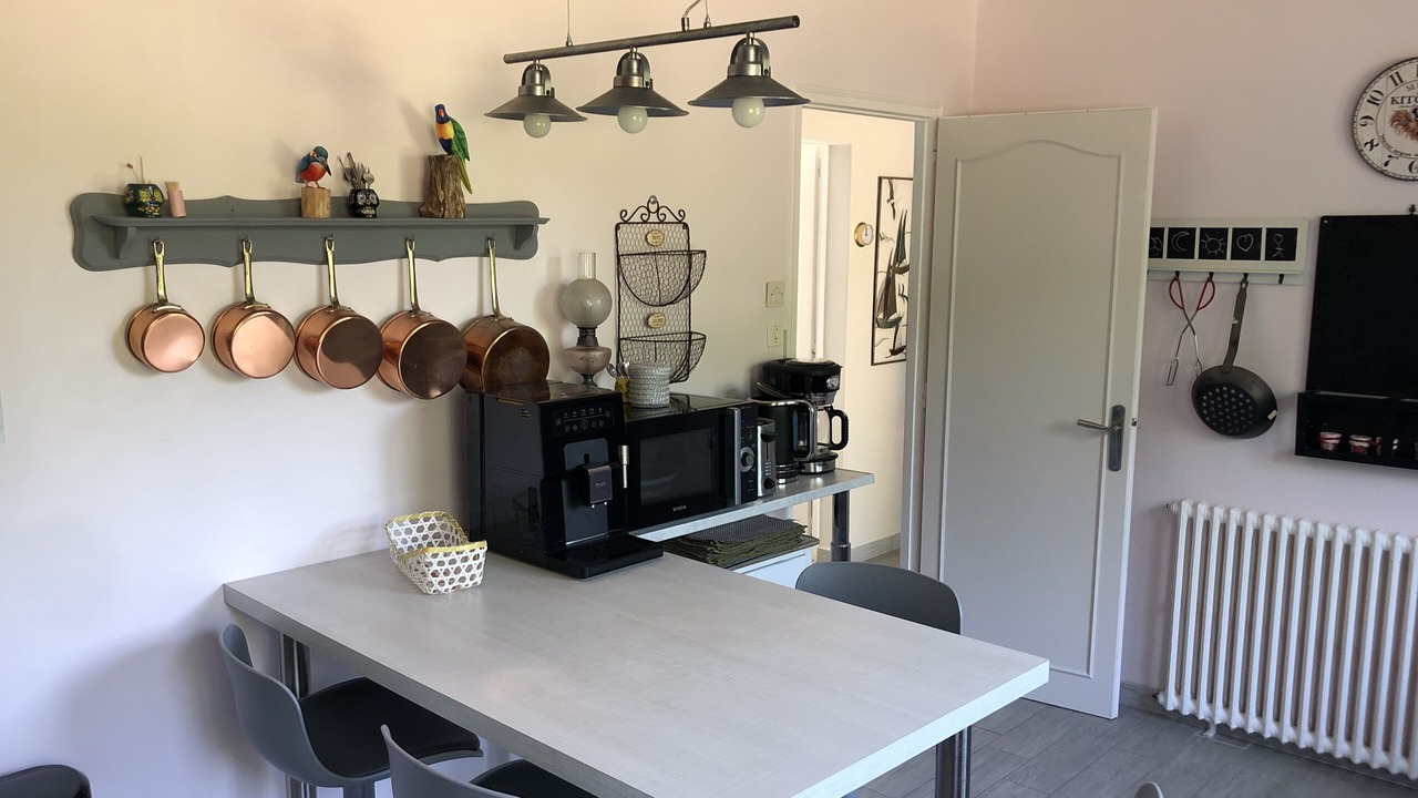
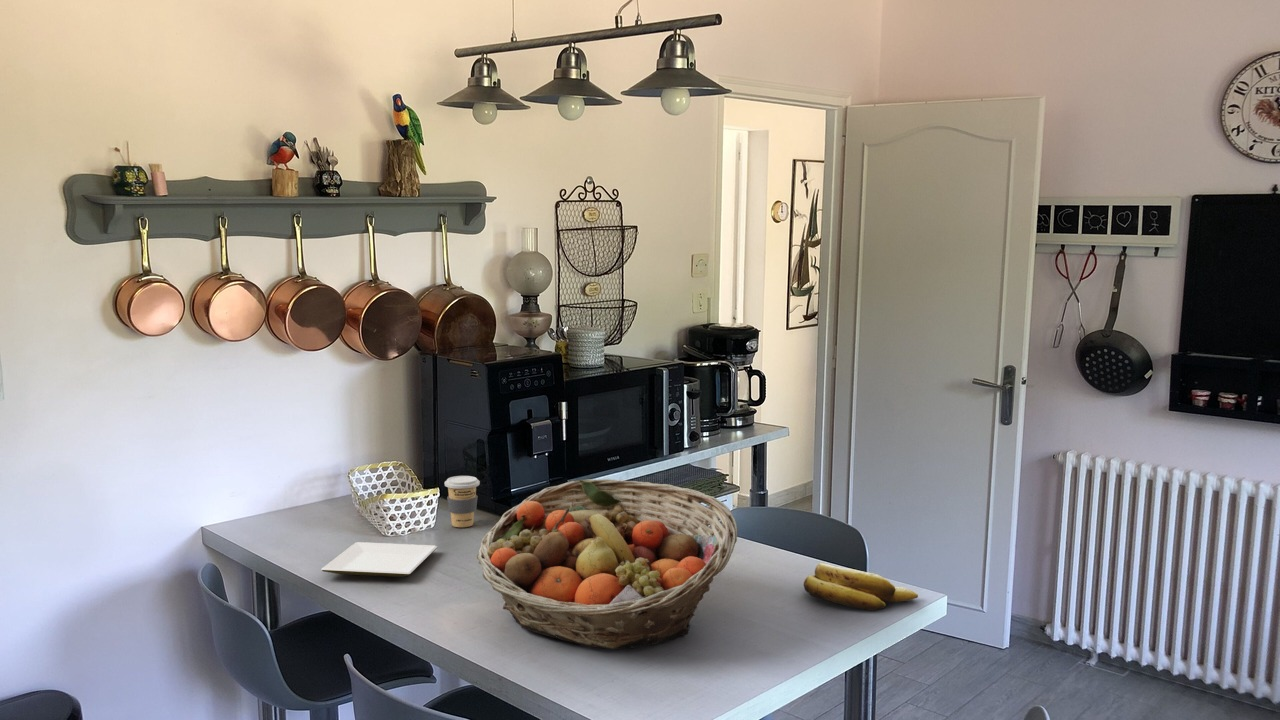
+ fruit basket [476,478,739,650]
+ plate [320,541,438,578]
+ coffee cup [444,475,481,528]
+ banana [803,562,919,611]
